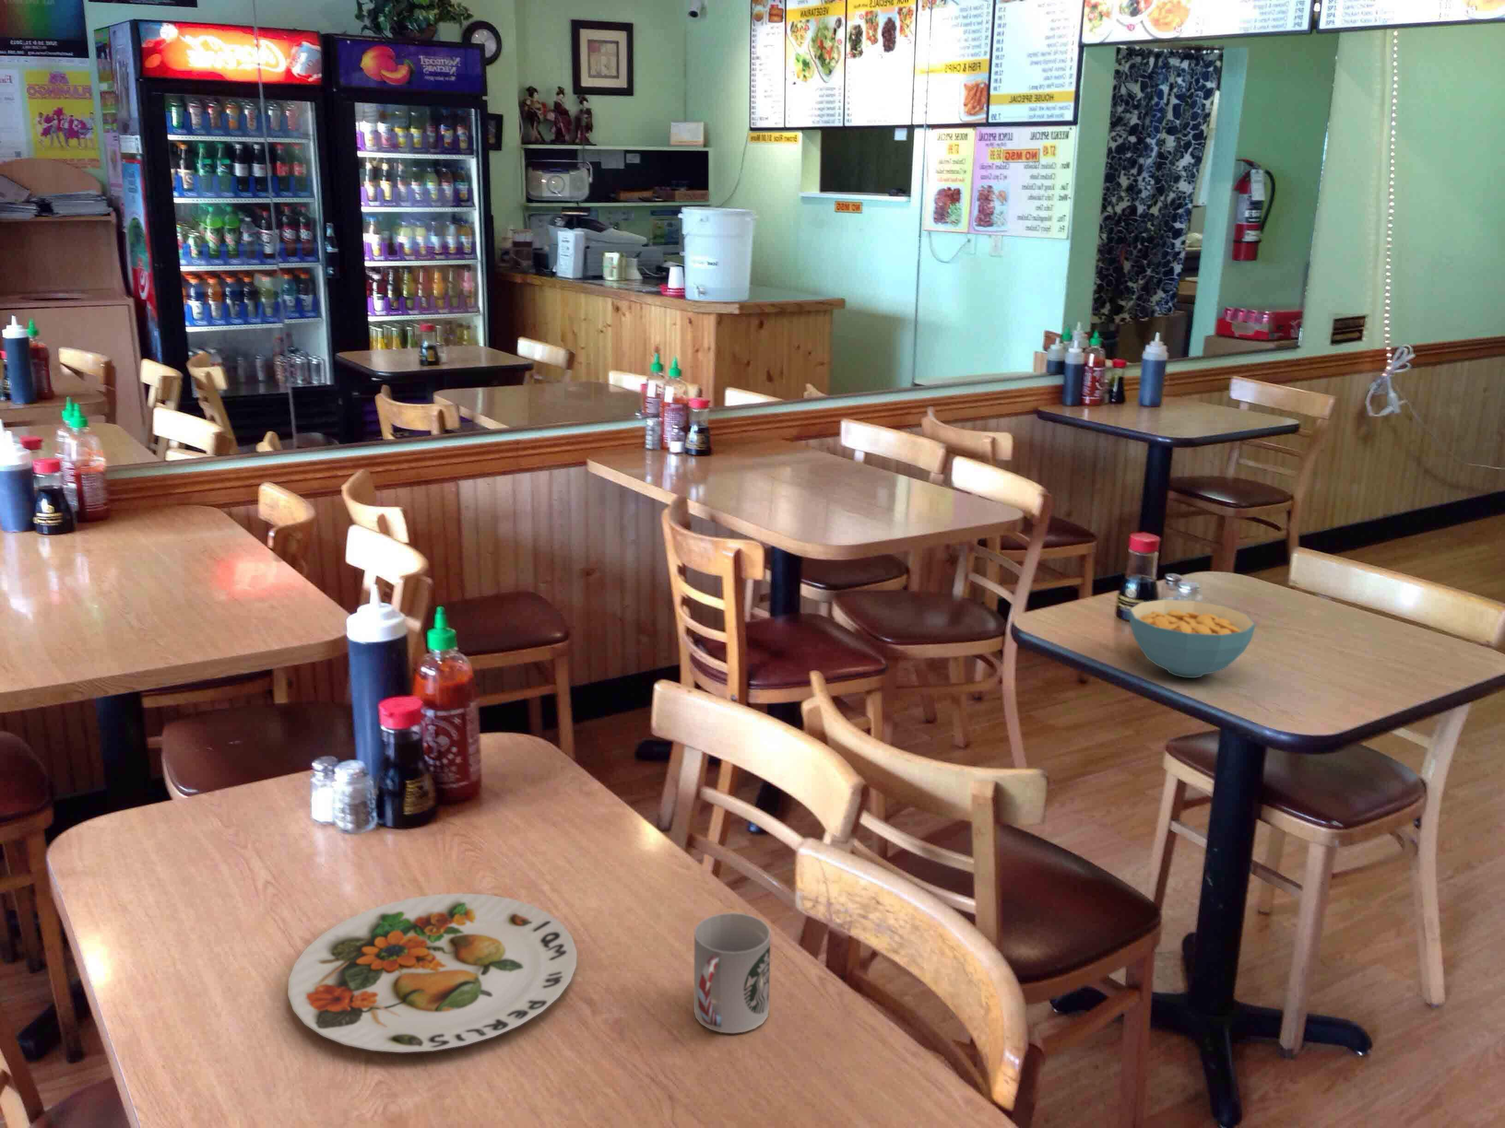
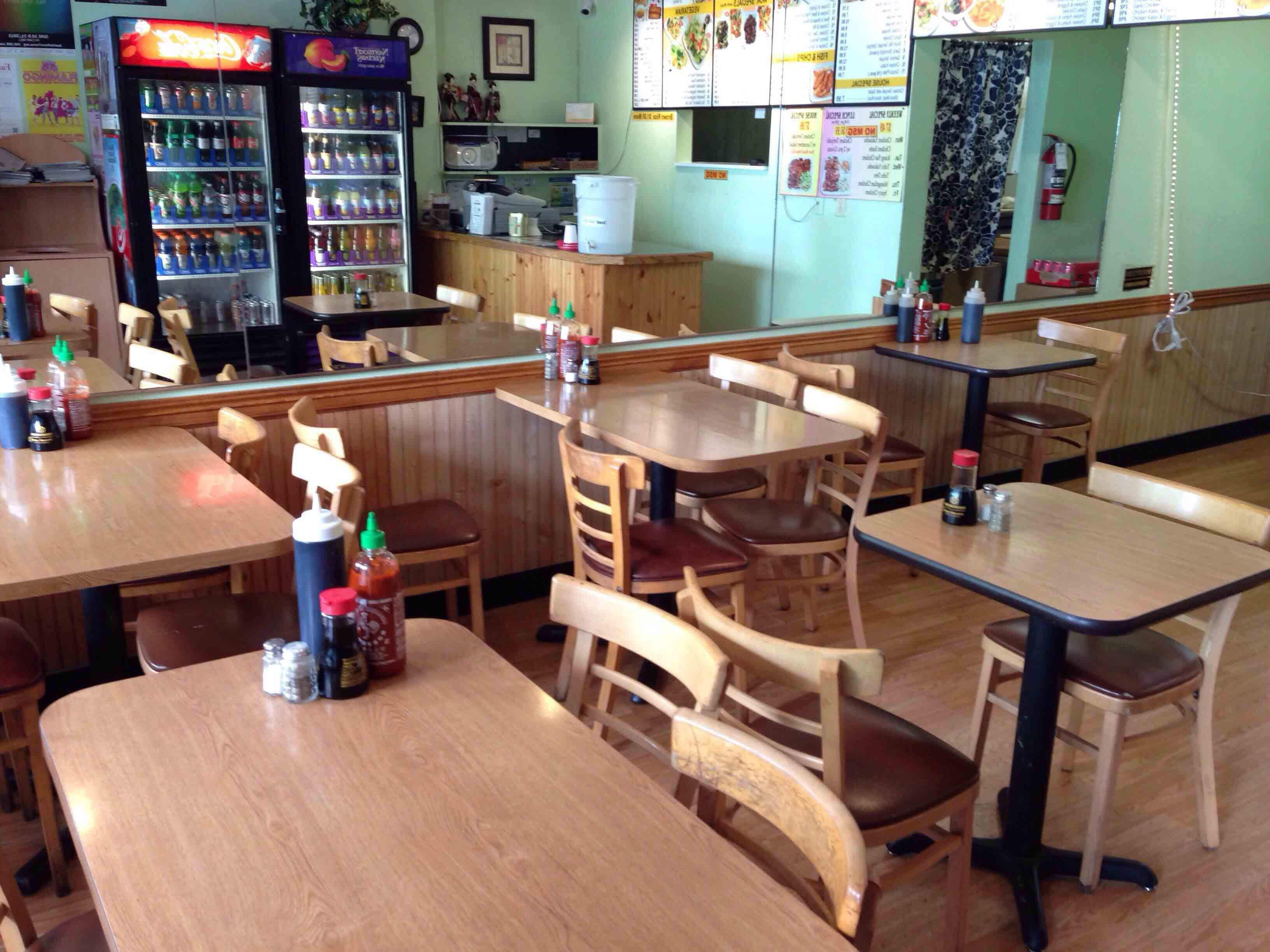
- plate [287,893,577,1053]
- cup [693,912,771,1034]
- cereal bowl [1129,600,1256,678]
